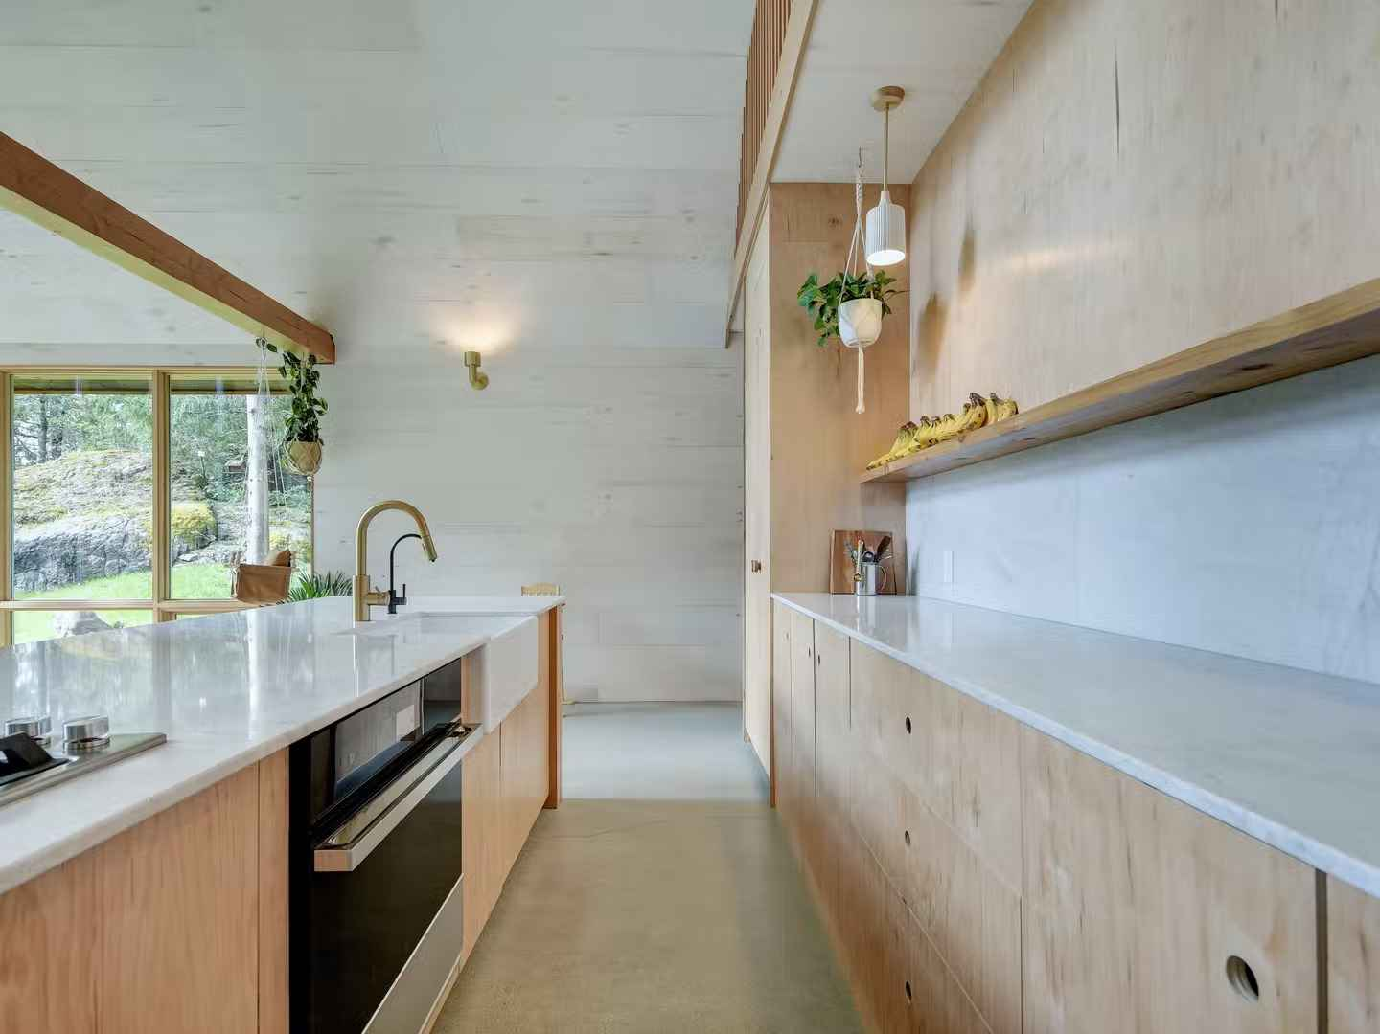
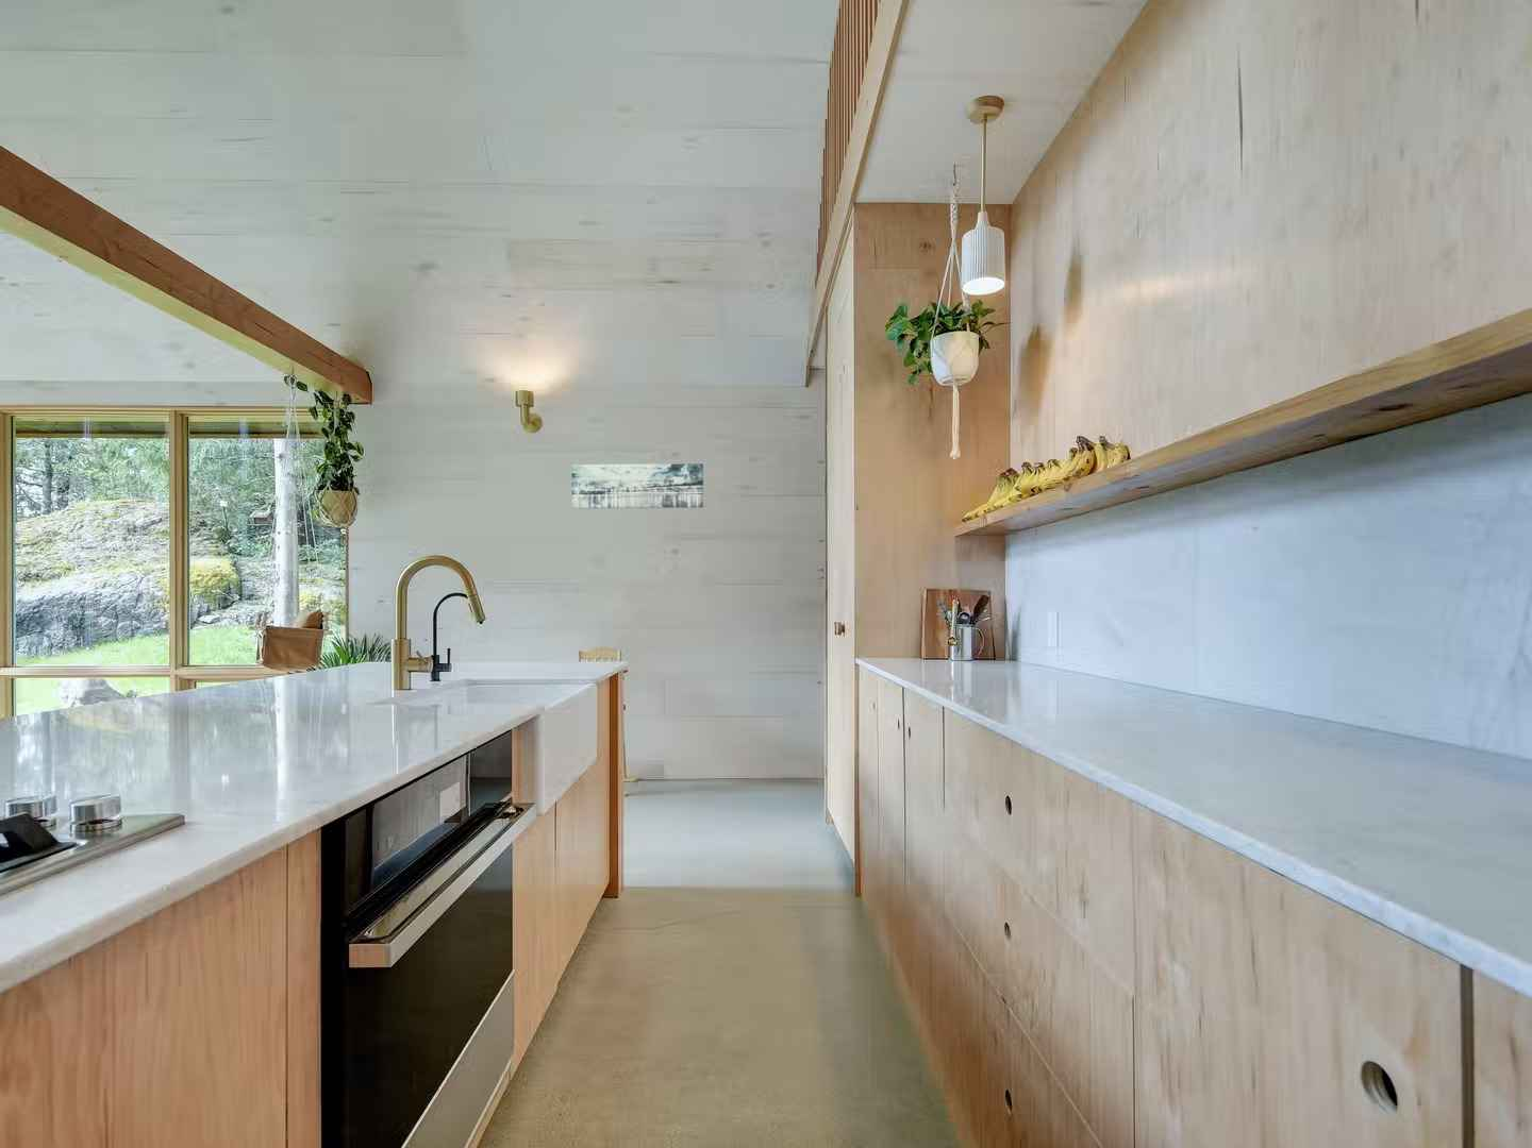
+ wall art [571,462,704,509]
